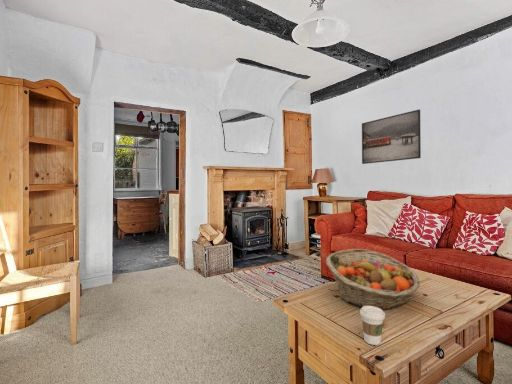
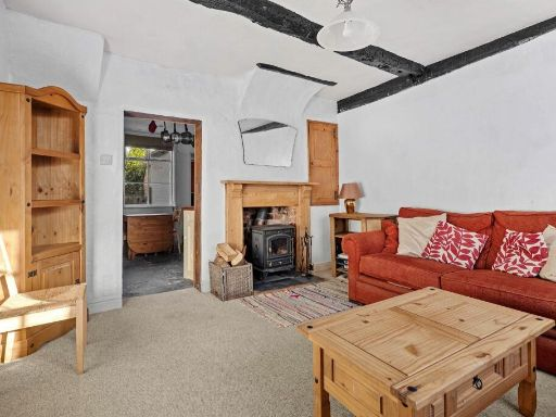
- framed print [361,109,422,165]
- coffee cup [359,306,386,346]
- fruit basket [325,248,421,310]
